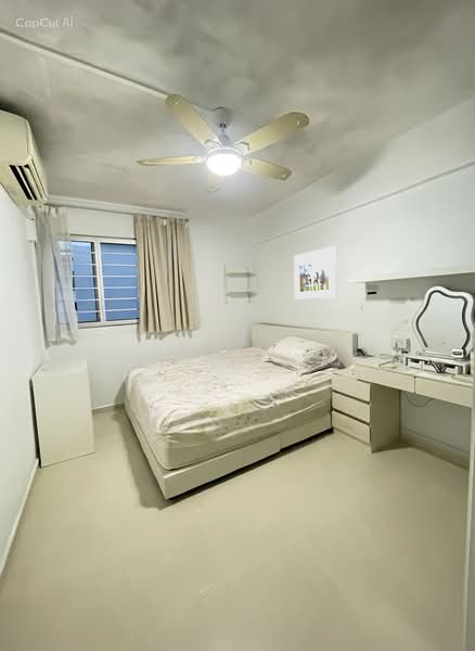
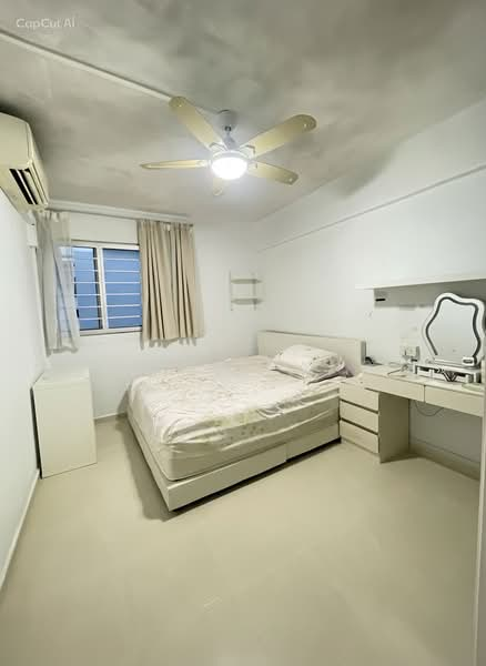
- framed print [293,245,337,301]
